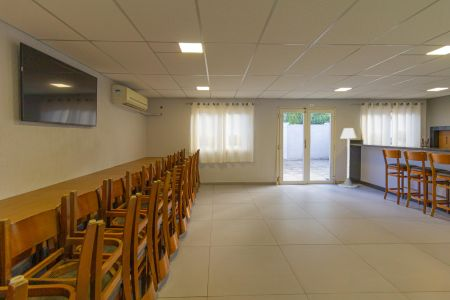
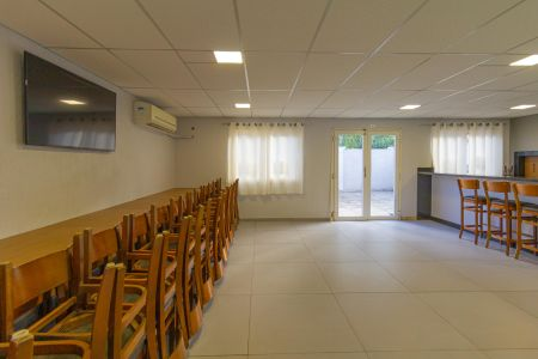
- floor lamp [337,127,359,189]
